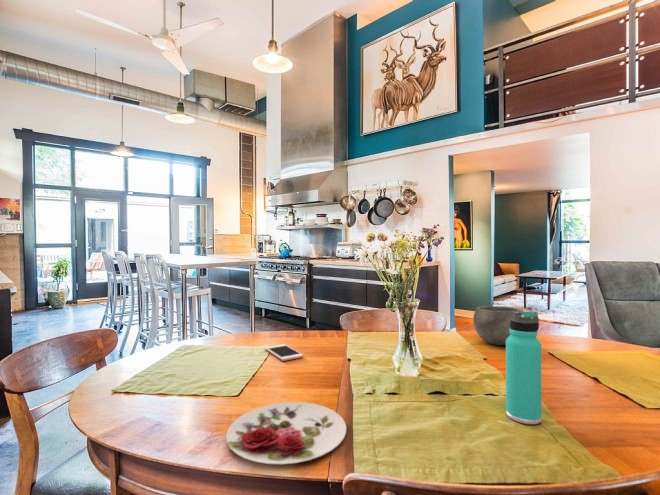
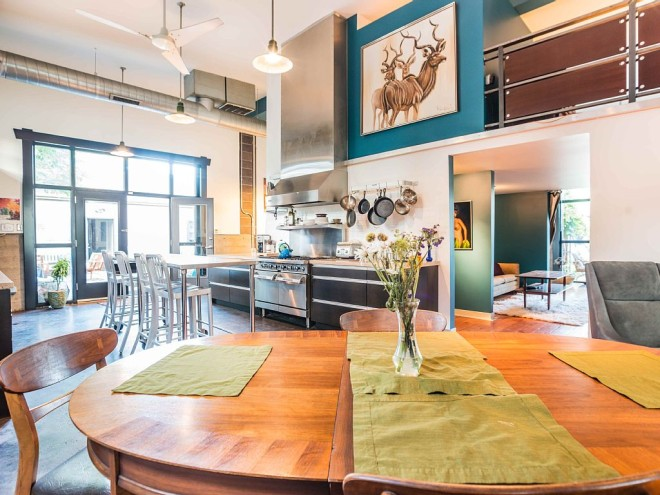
- cell phone [264,343,304,362]
- thermos bottle [505,311,543,425]
- plate [225,401,347,465]
- bowl [472,305,524,346]
